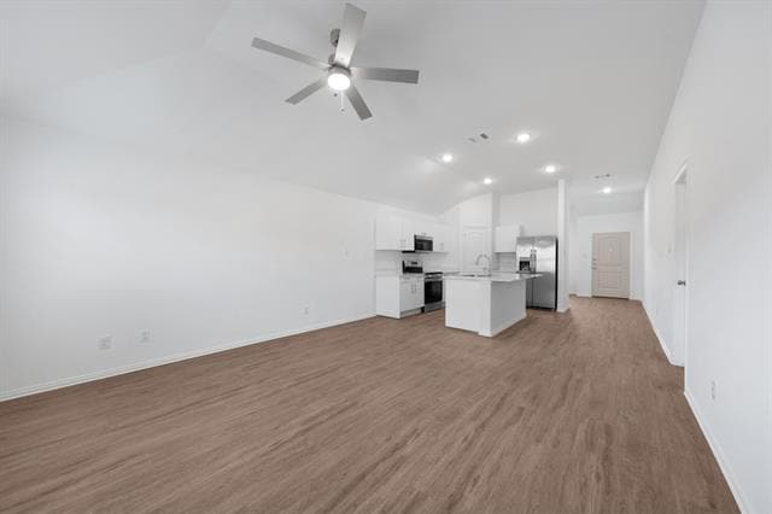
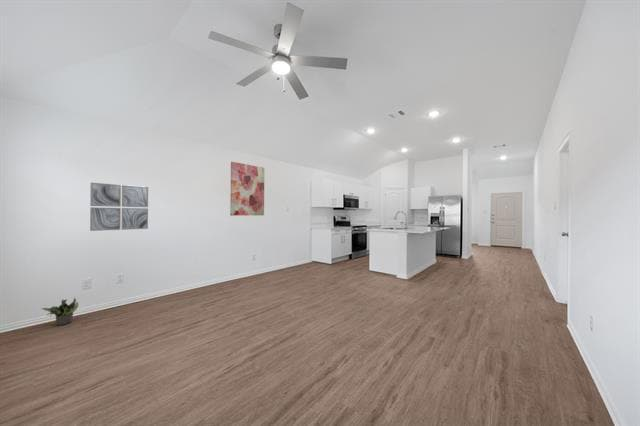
+ potted plant [41,297,80,326]
+ wall art [229,161,265,217]
+ wall art [89,182,149,232]
